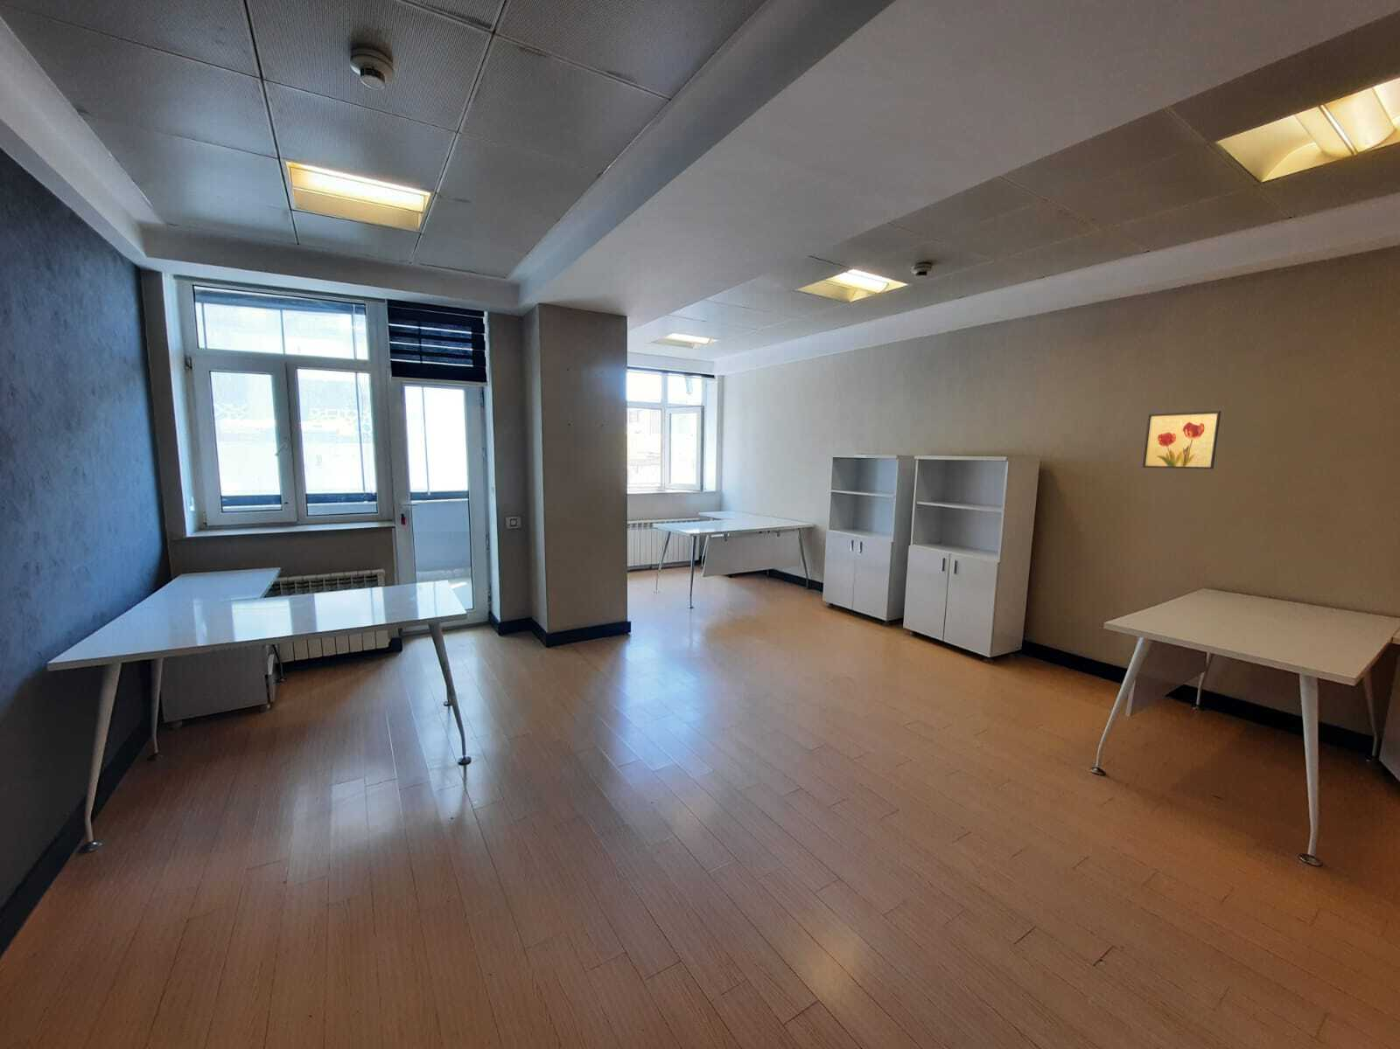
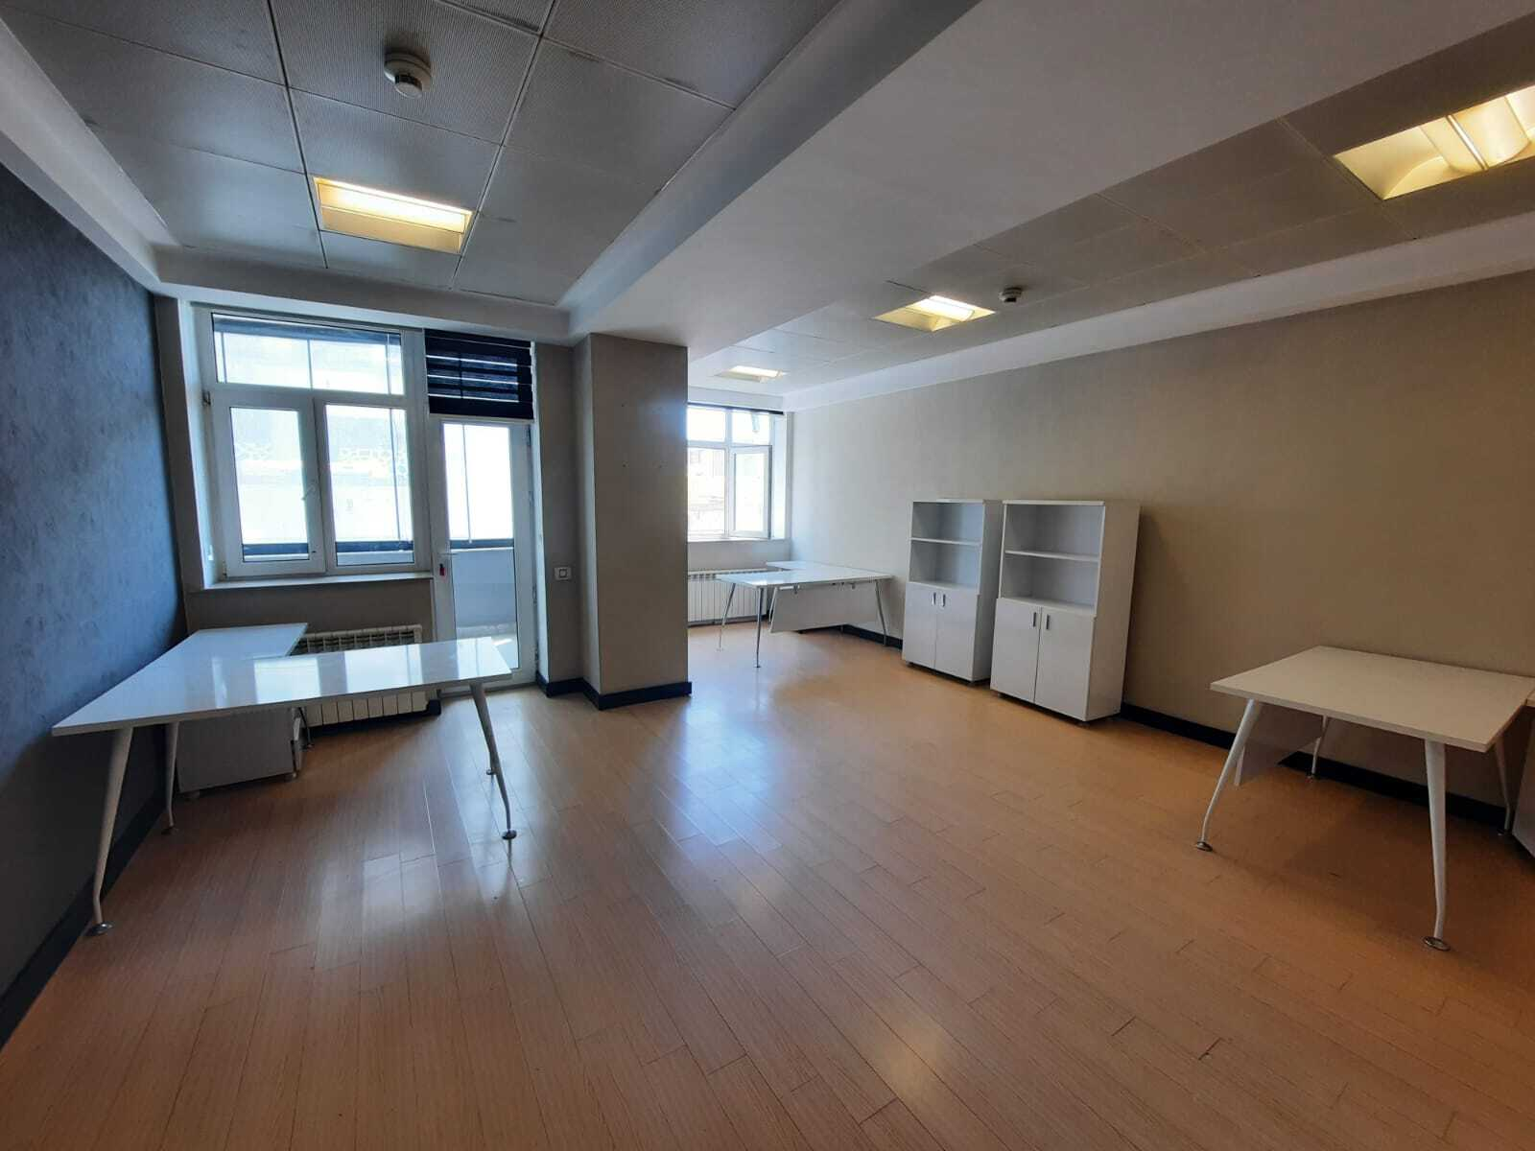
- wall art [1142,410,1221,469]
